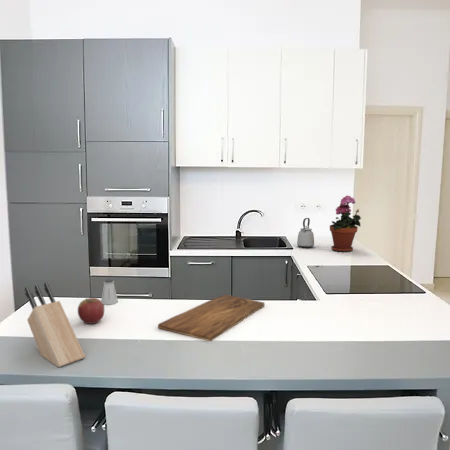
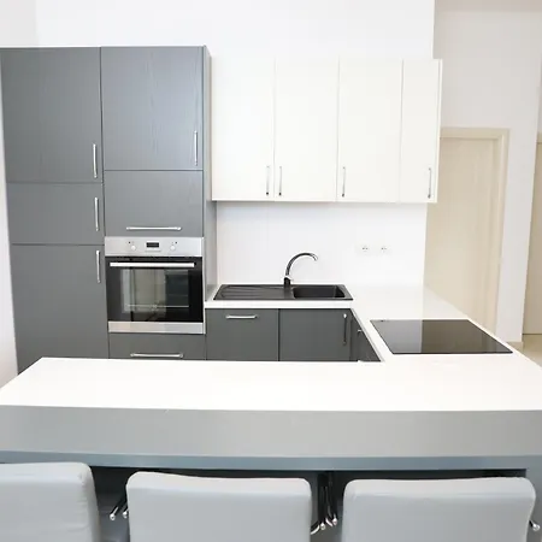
- apple [77,297,105,325]
- kettle [296,217,315,249]
- saltshaker [100,278,119,306]
- knife block [24,281,86,368]
- potted plant [329,194,362,253]
- cutting board [157,293,265,342]
